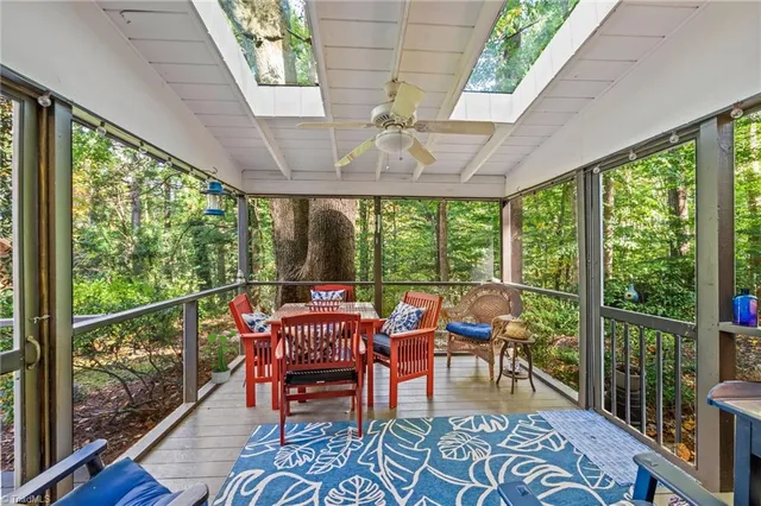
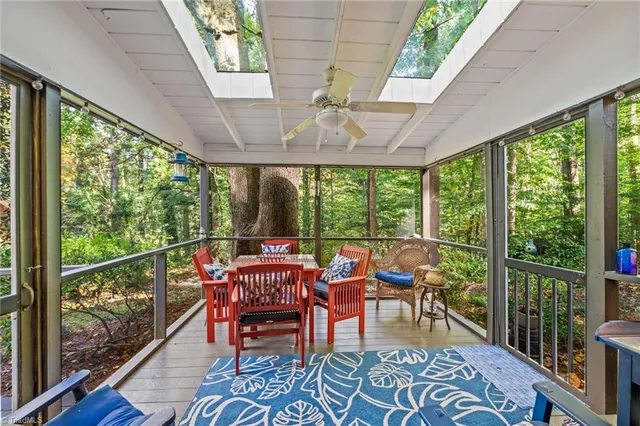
- potted plant [201,327,241,385]
